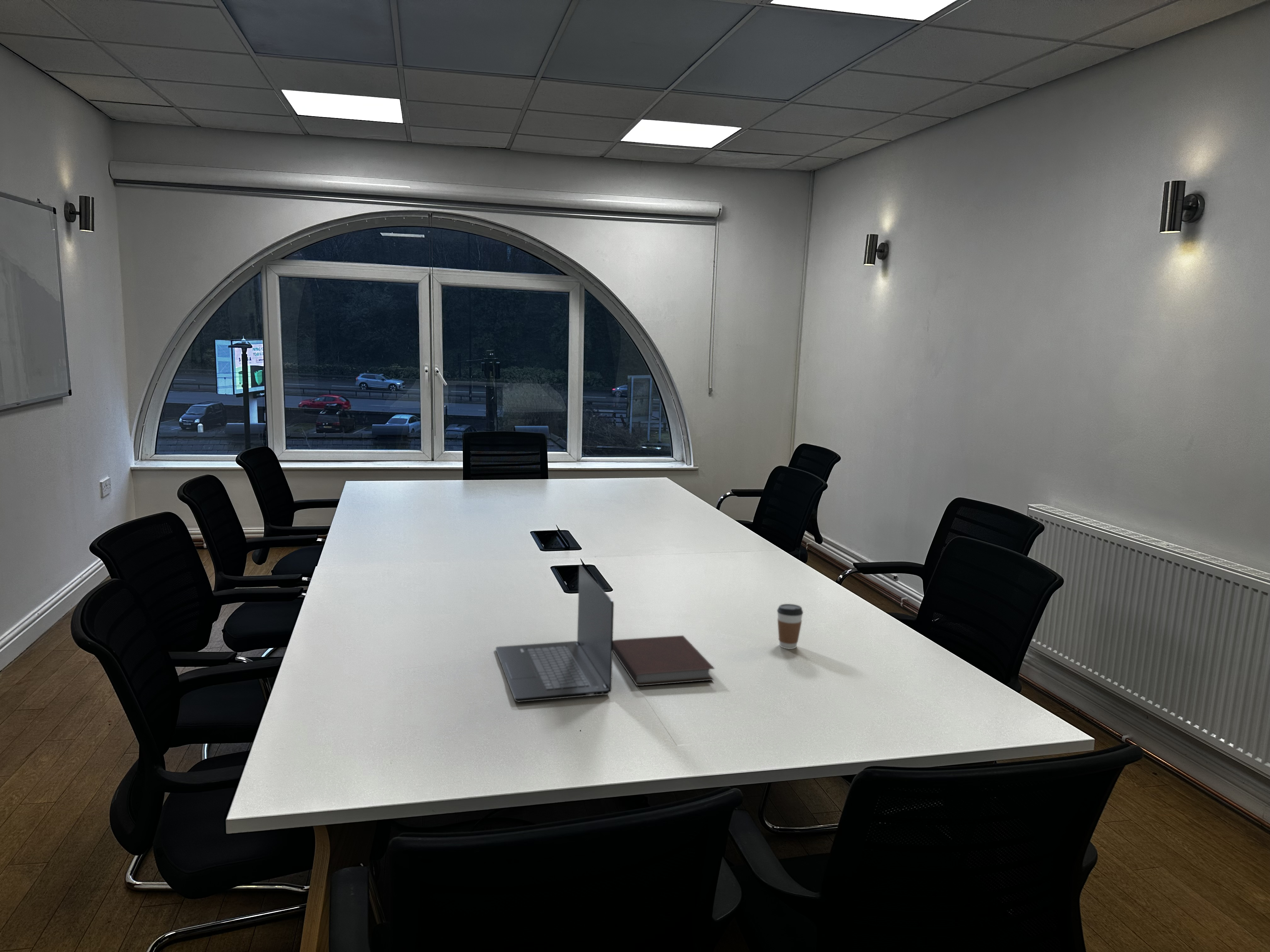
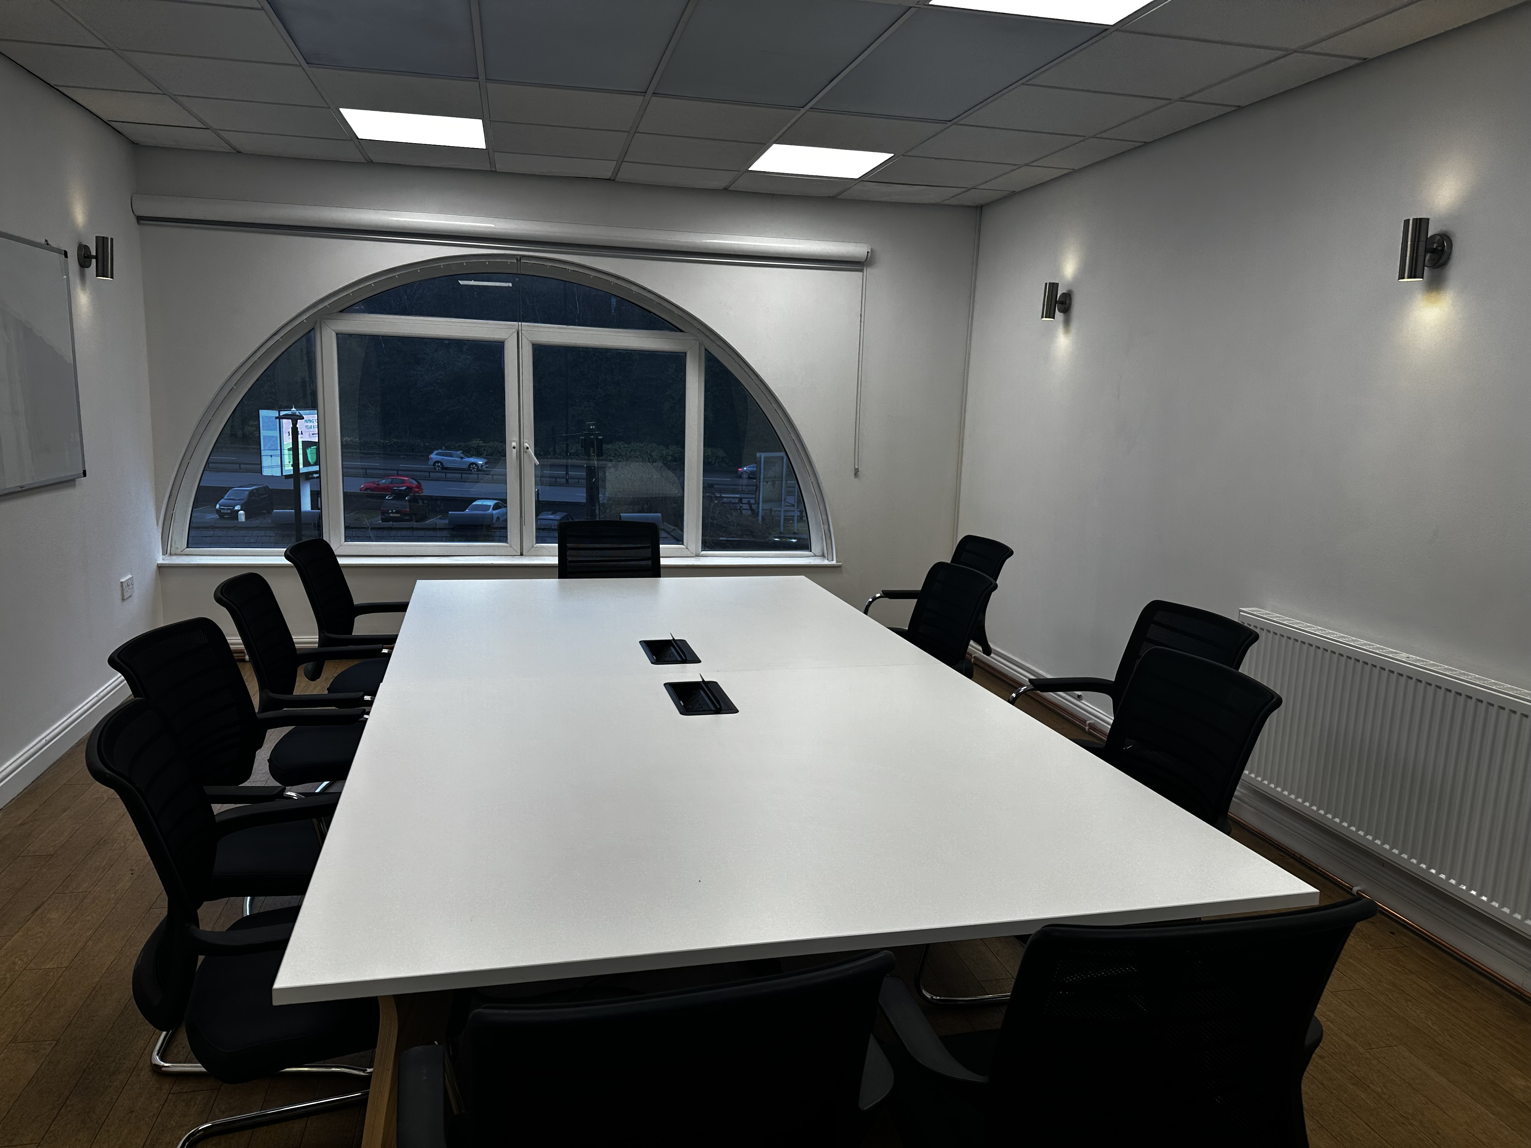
- laptop [495,565,614,702]
- notebook [613,635,715,686]
- coffee cup [777,603,804,649]
